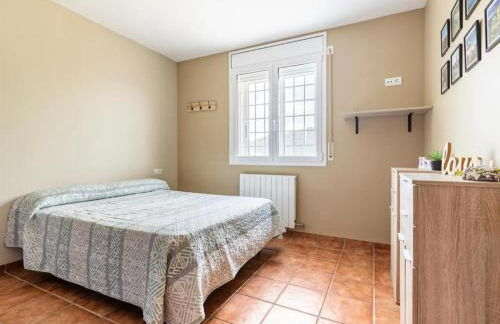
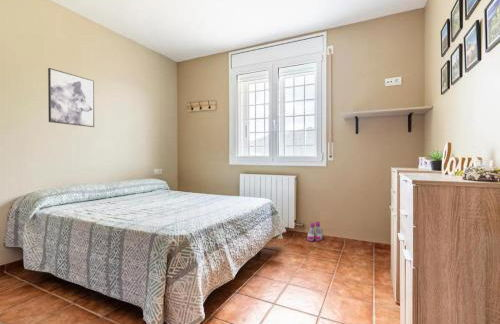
+ boots [306,221,324,242]
+ wall art [47,67,95,128]
